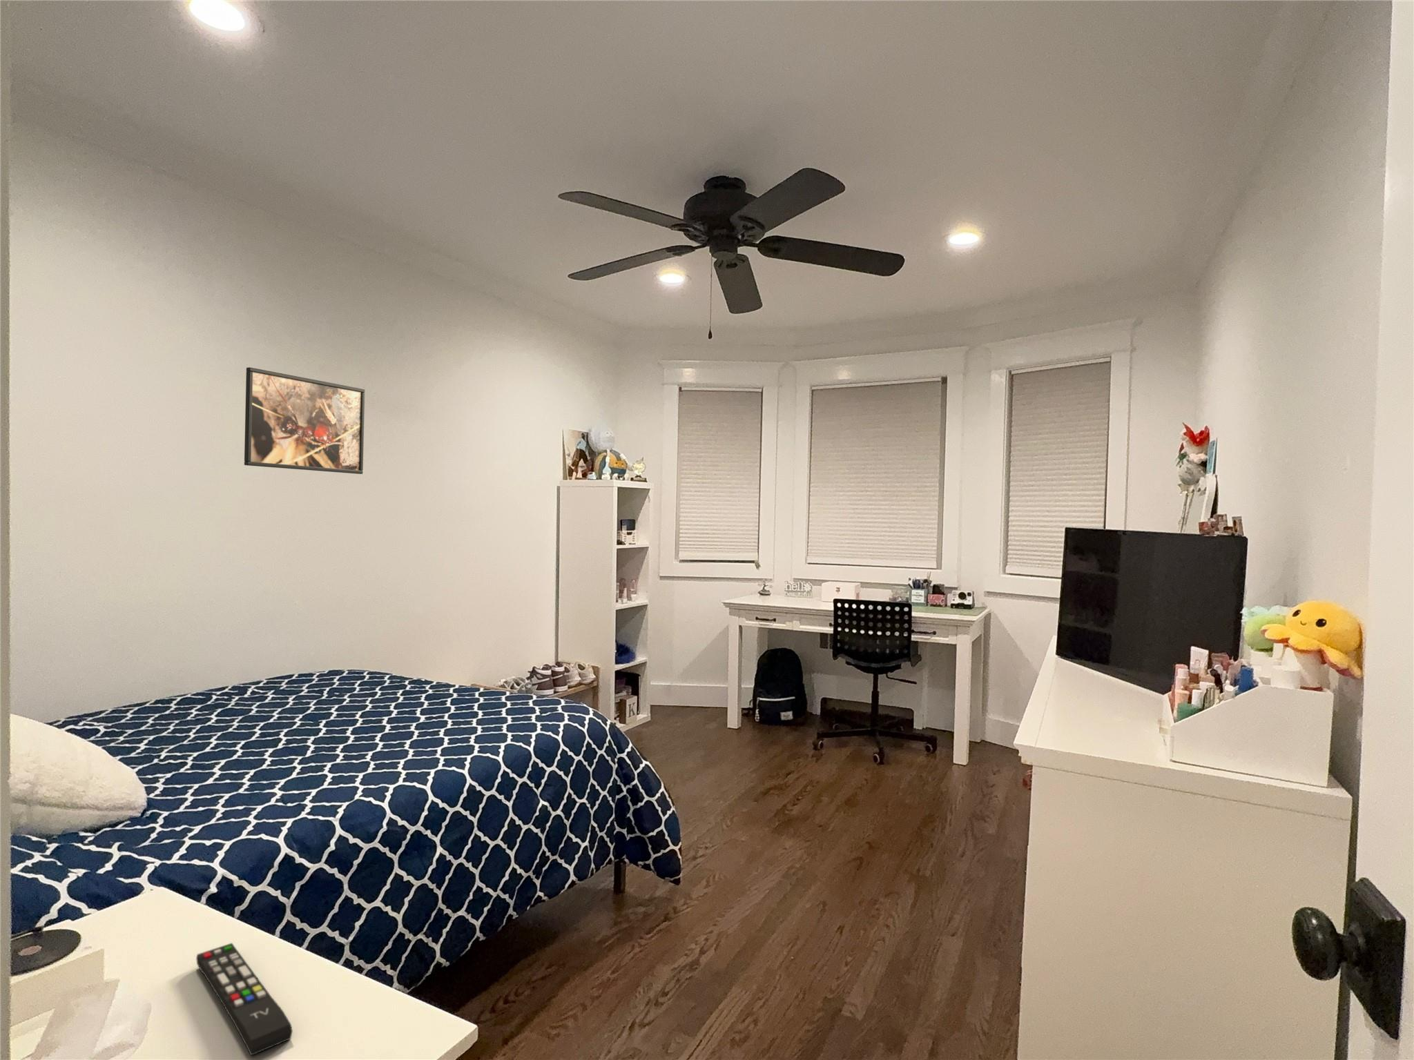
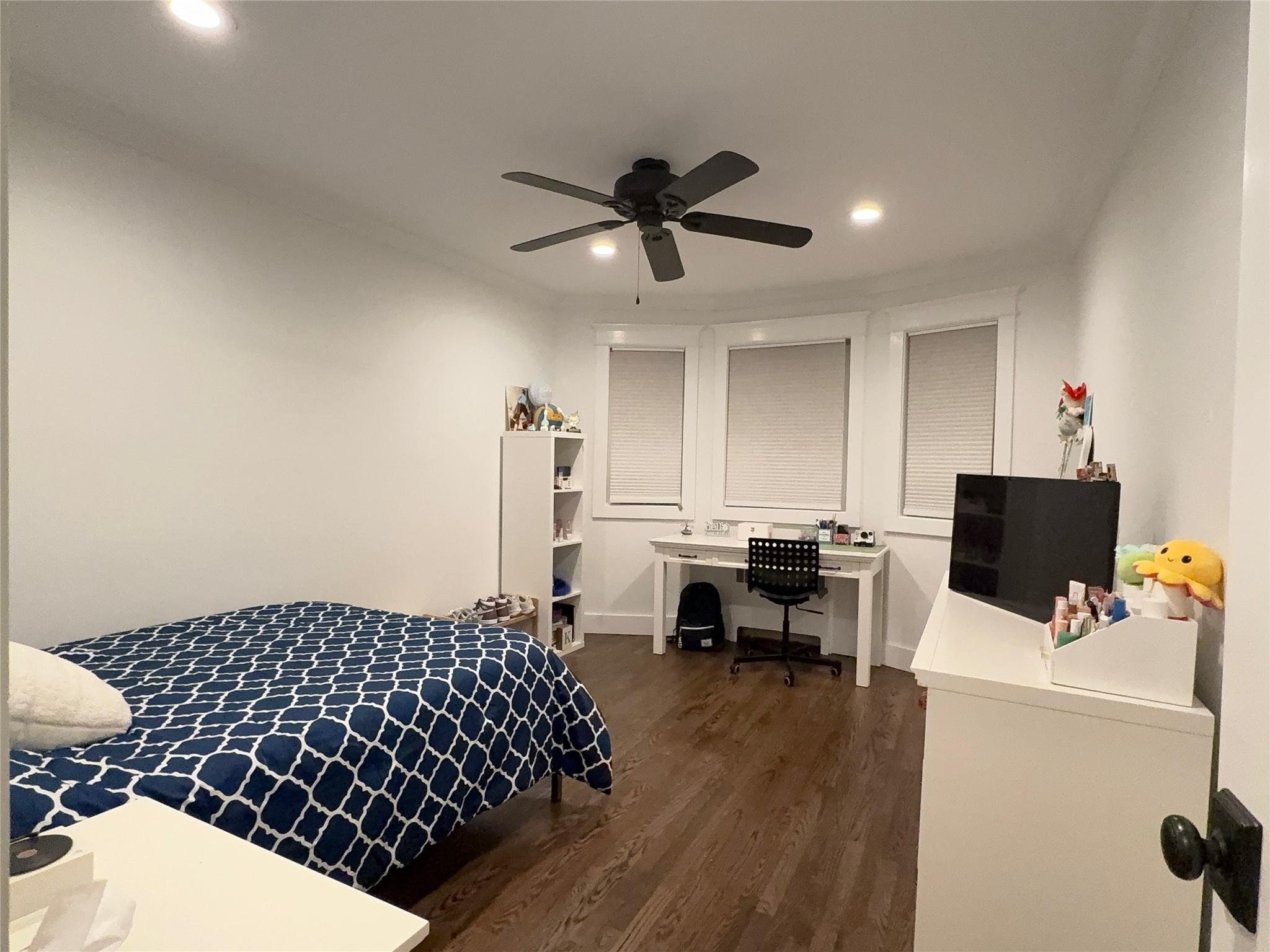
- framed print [244,366,365,474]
- remote control [195,942,294,1057]
